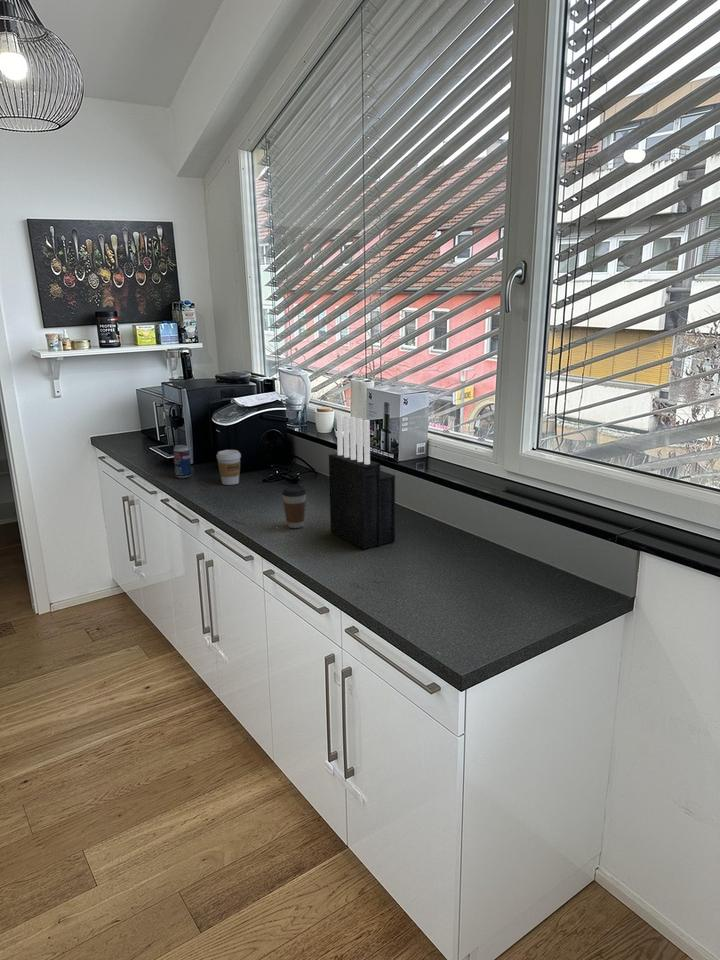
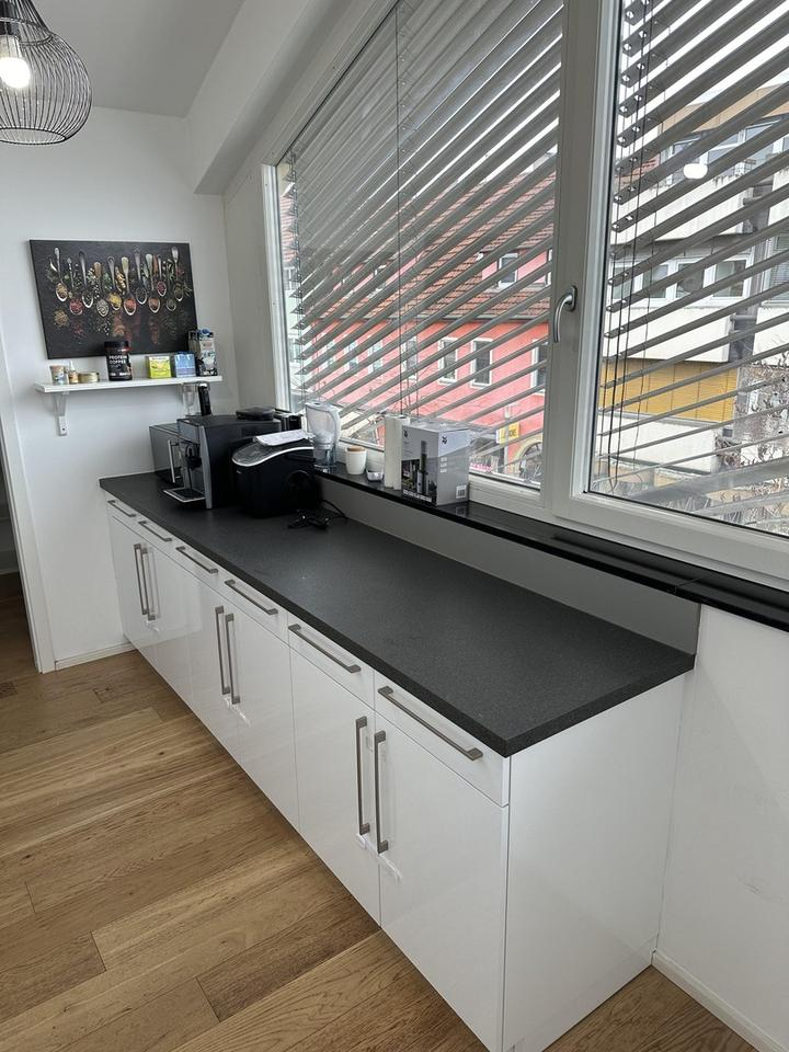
- coffee cup [281,484,307,529]
- coffee cup [216,449,242,486]
- beverage can [172,444,192,479]
- knife block [328,413,396,550]
